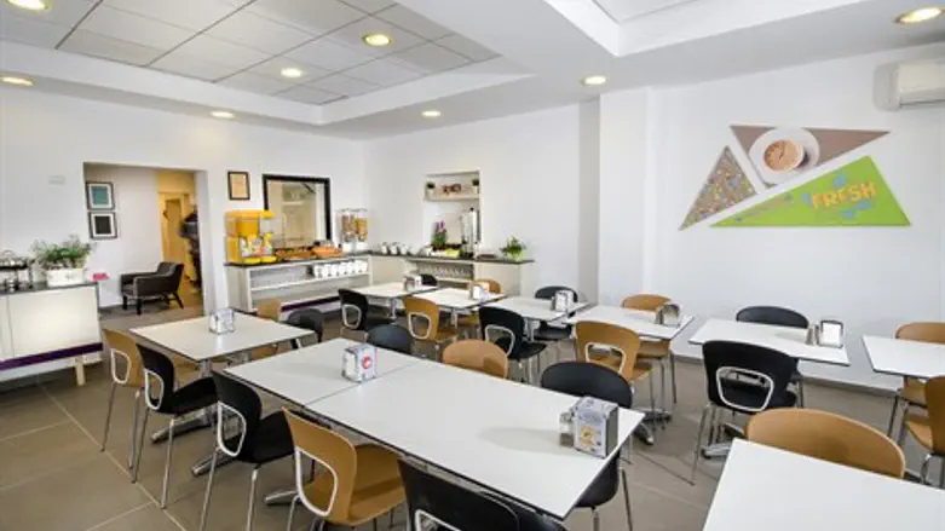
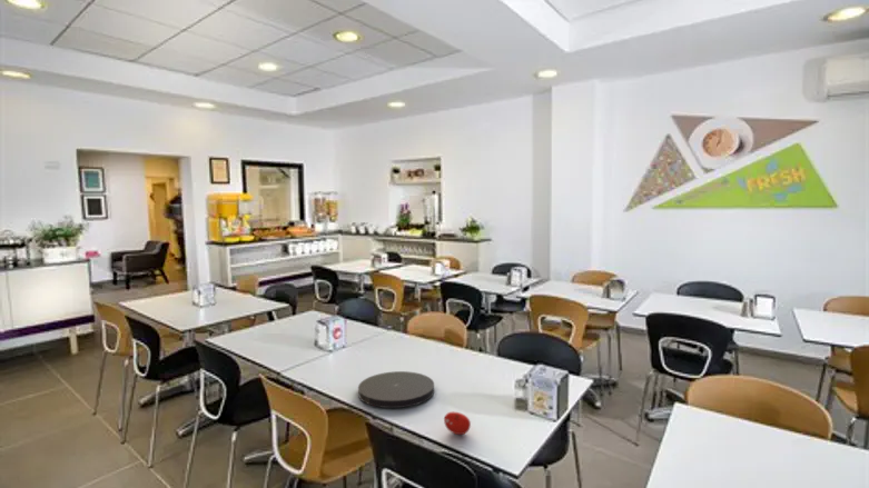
+ plate [357,370,435,409]
+ fruit [443,411,472,436]
